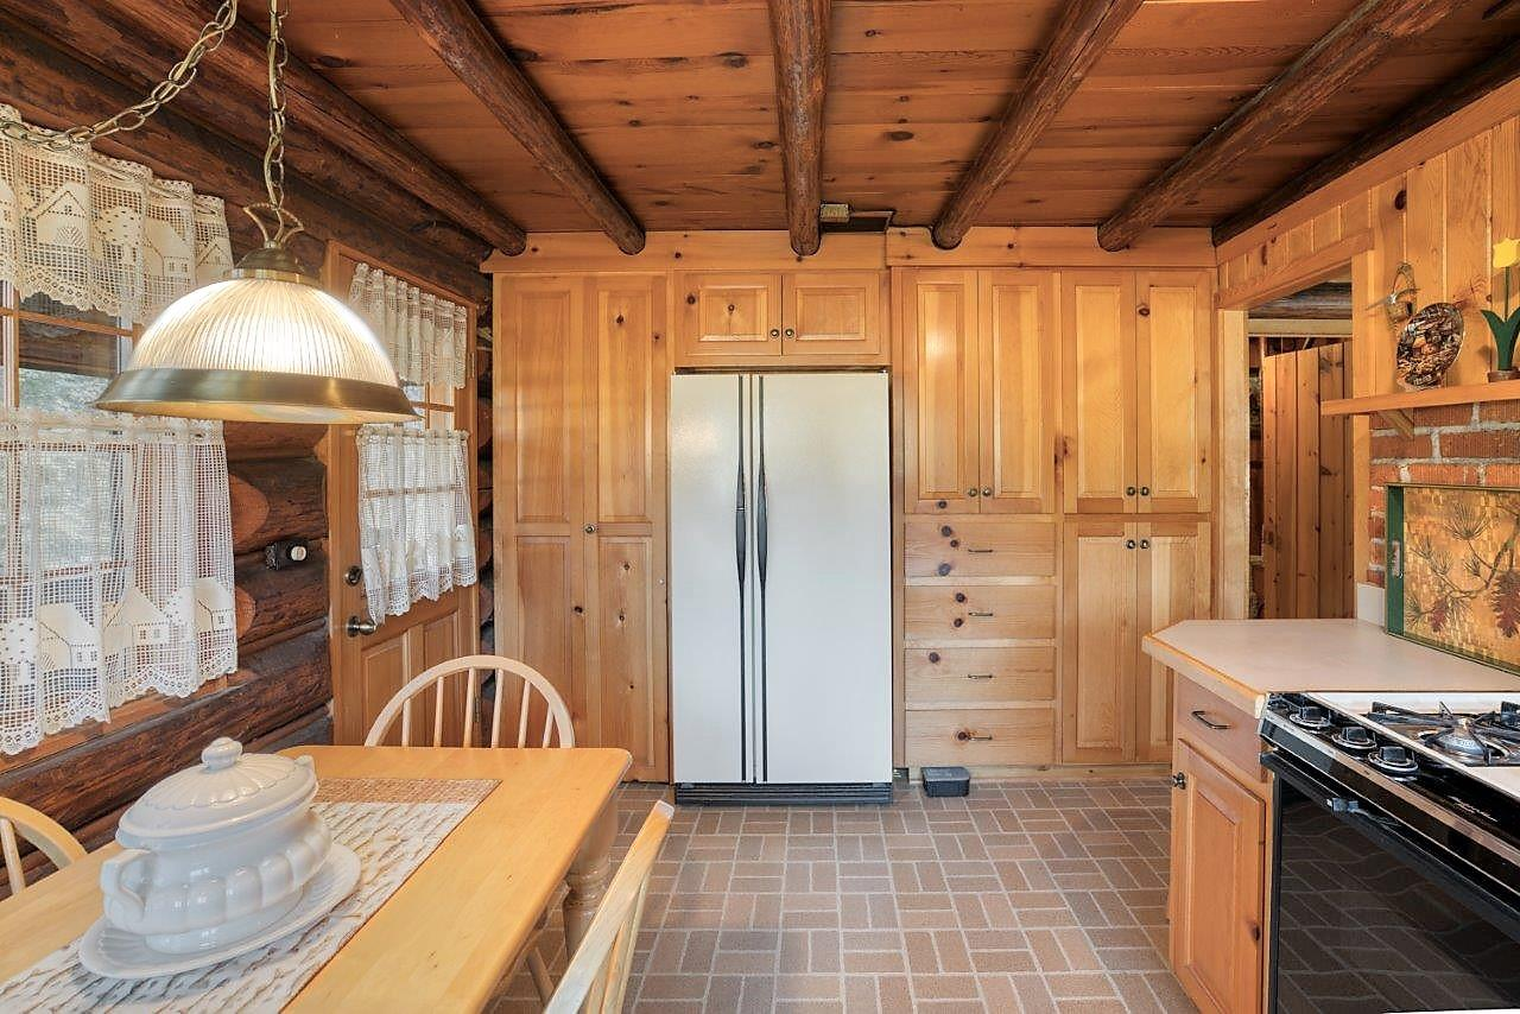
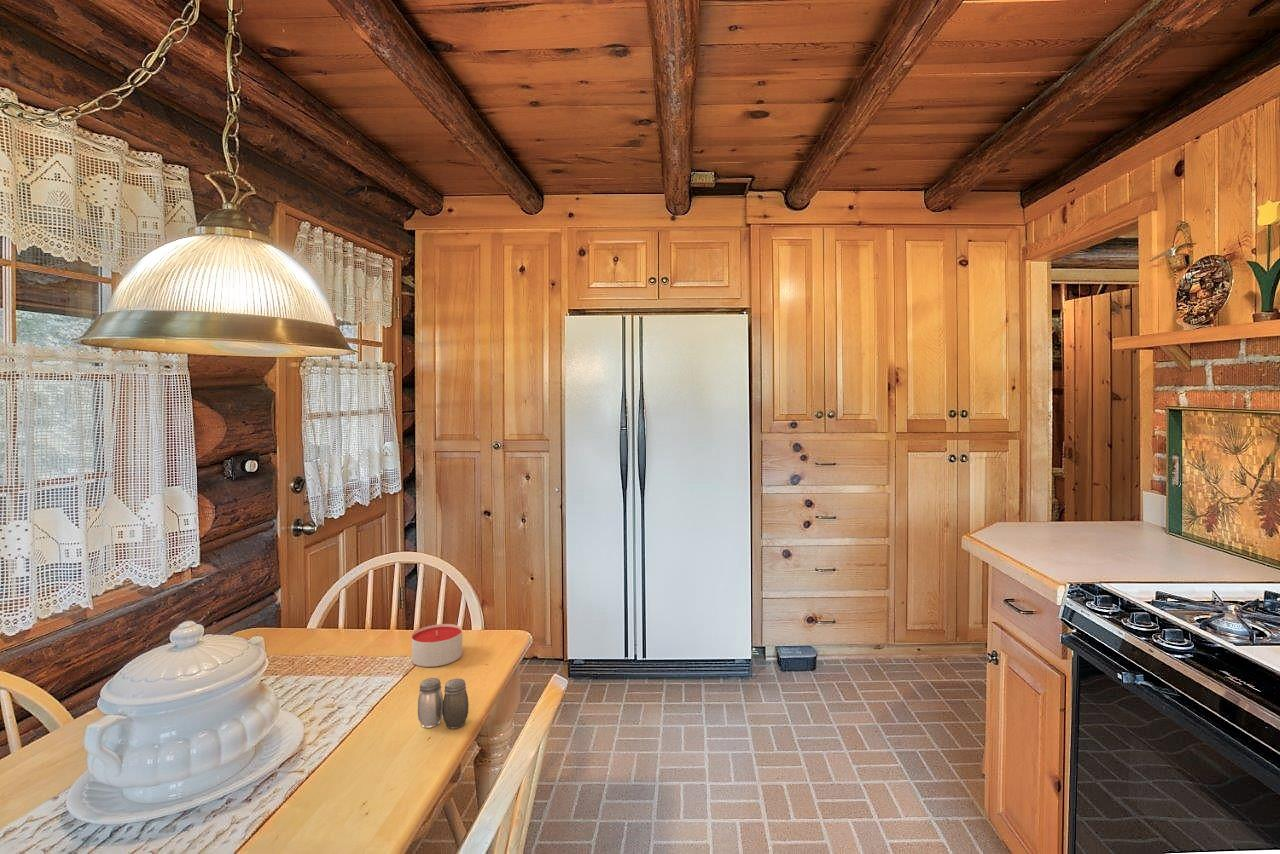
+ salt and pepper shaker [417,677,470,730]
+ candle [410,623,463,668]
